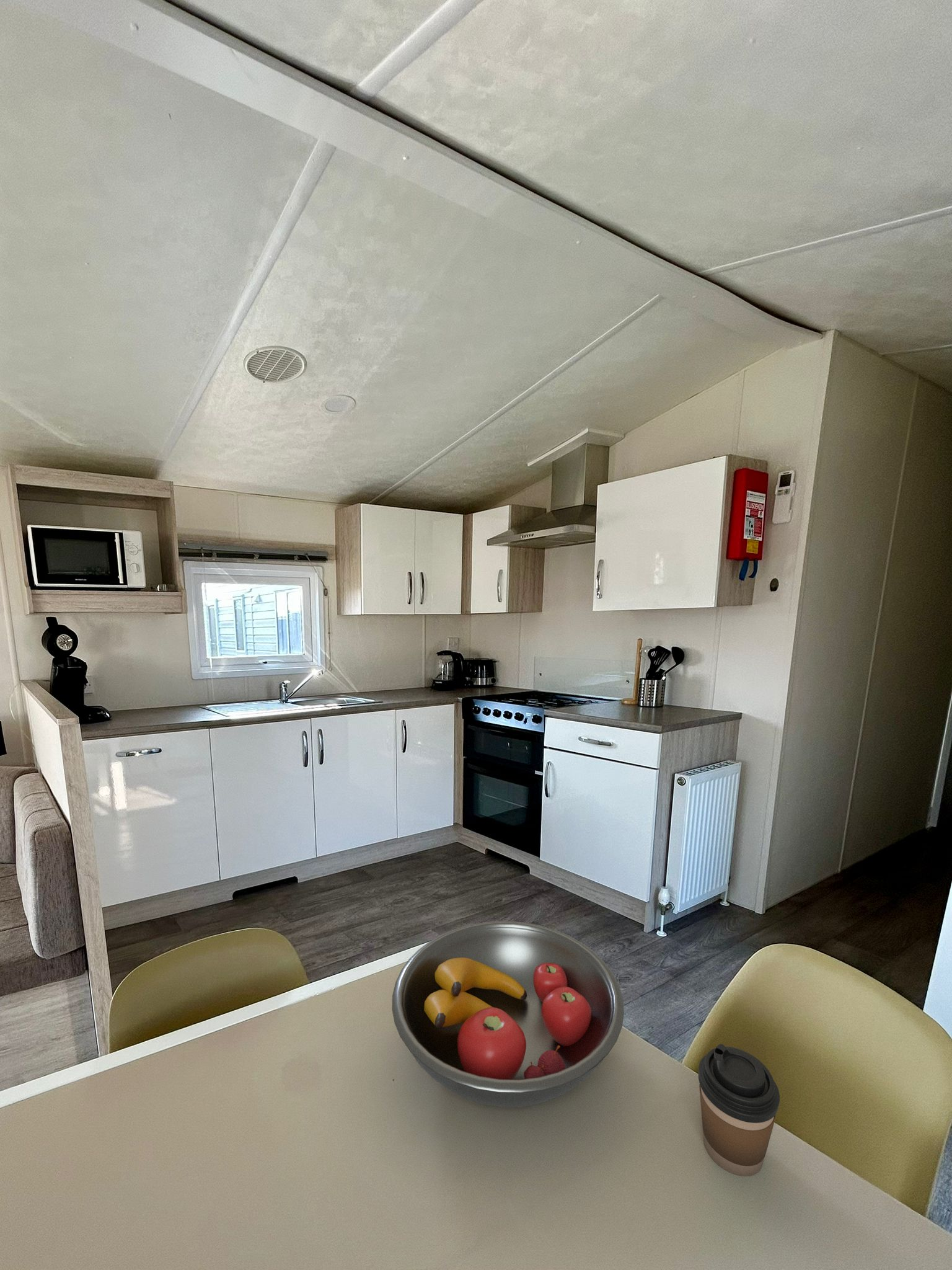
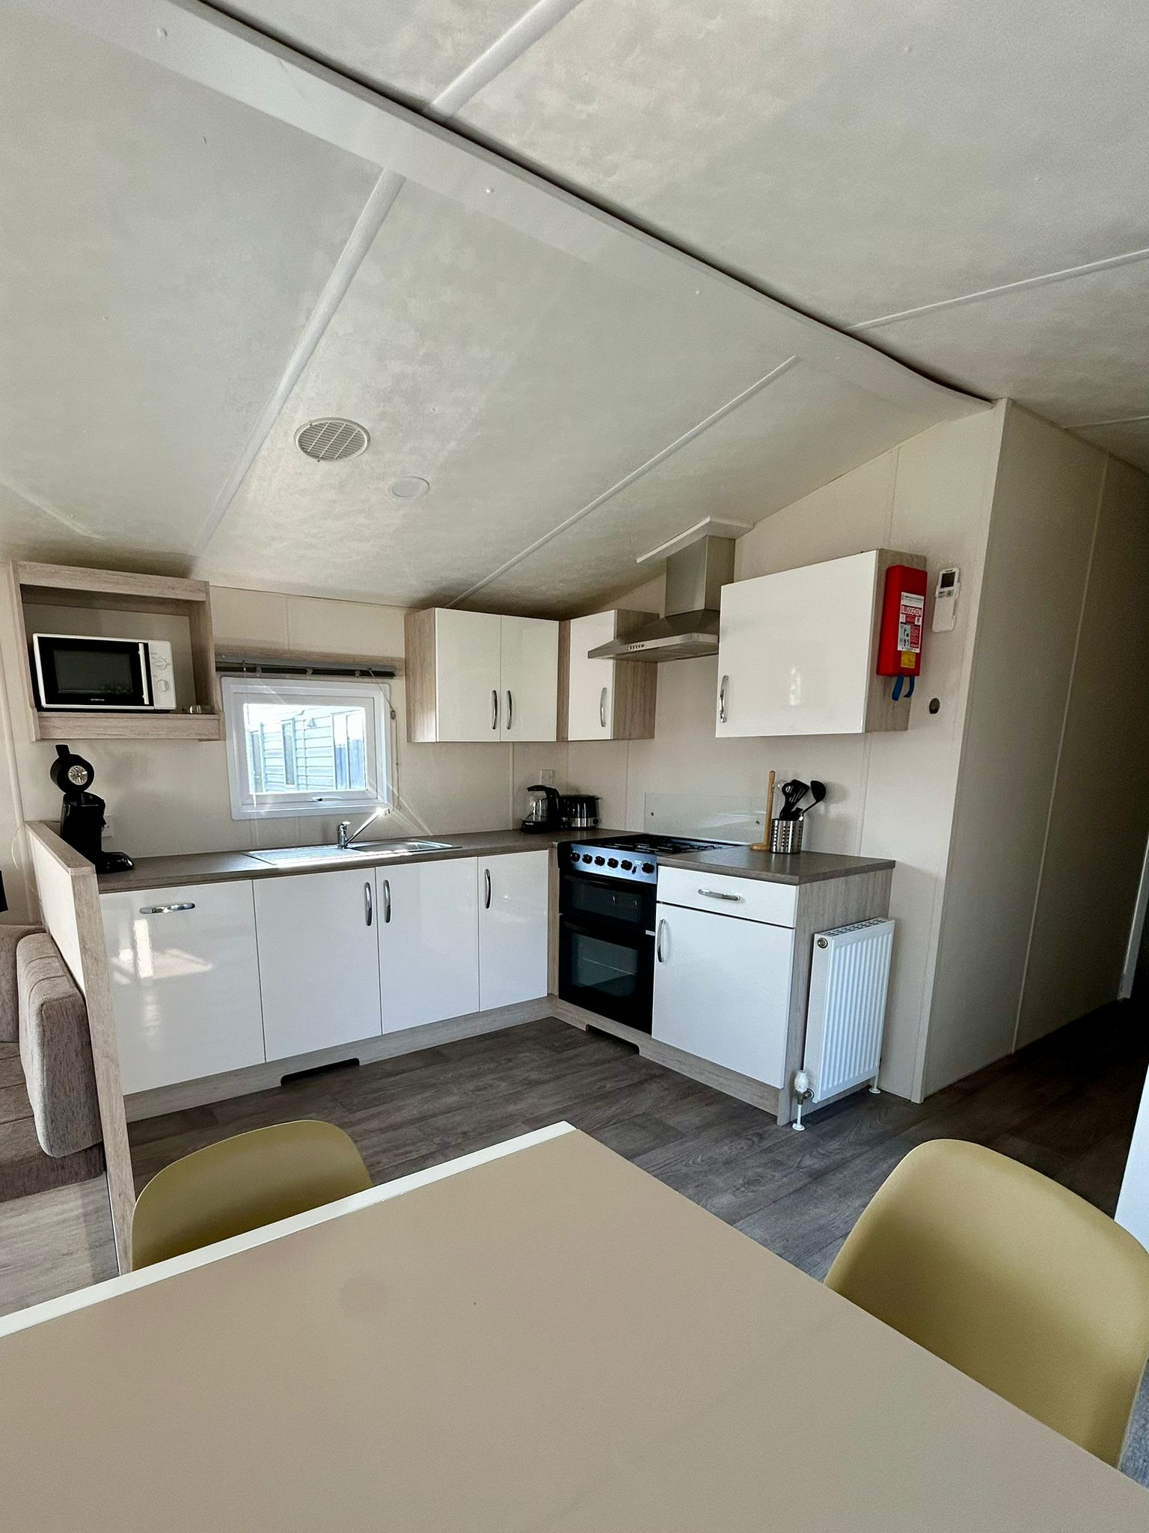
- fruit bowl [391,921,625,1108]
- coffee cup [698,1044,780,1177]
